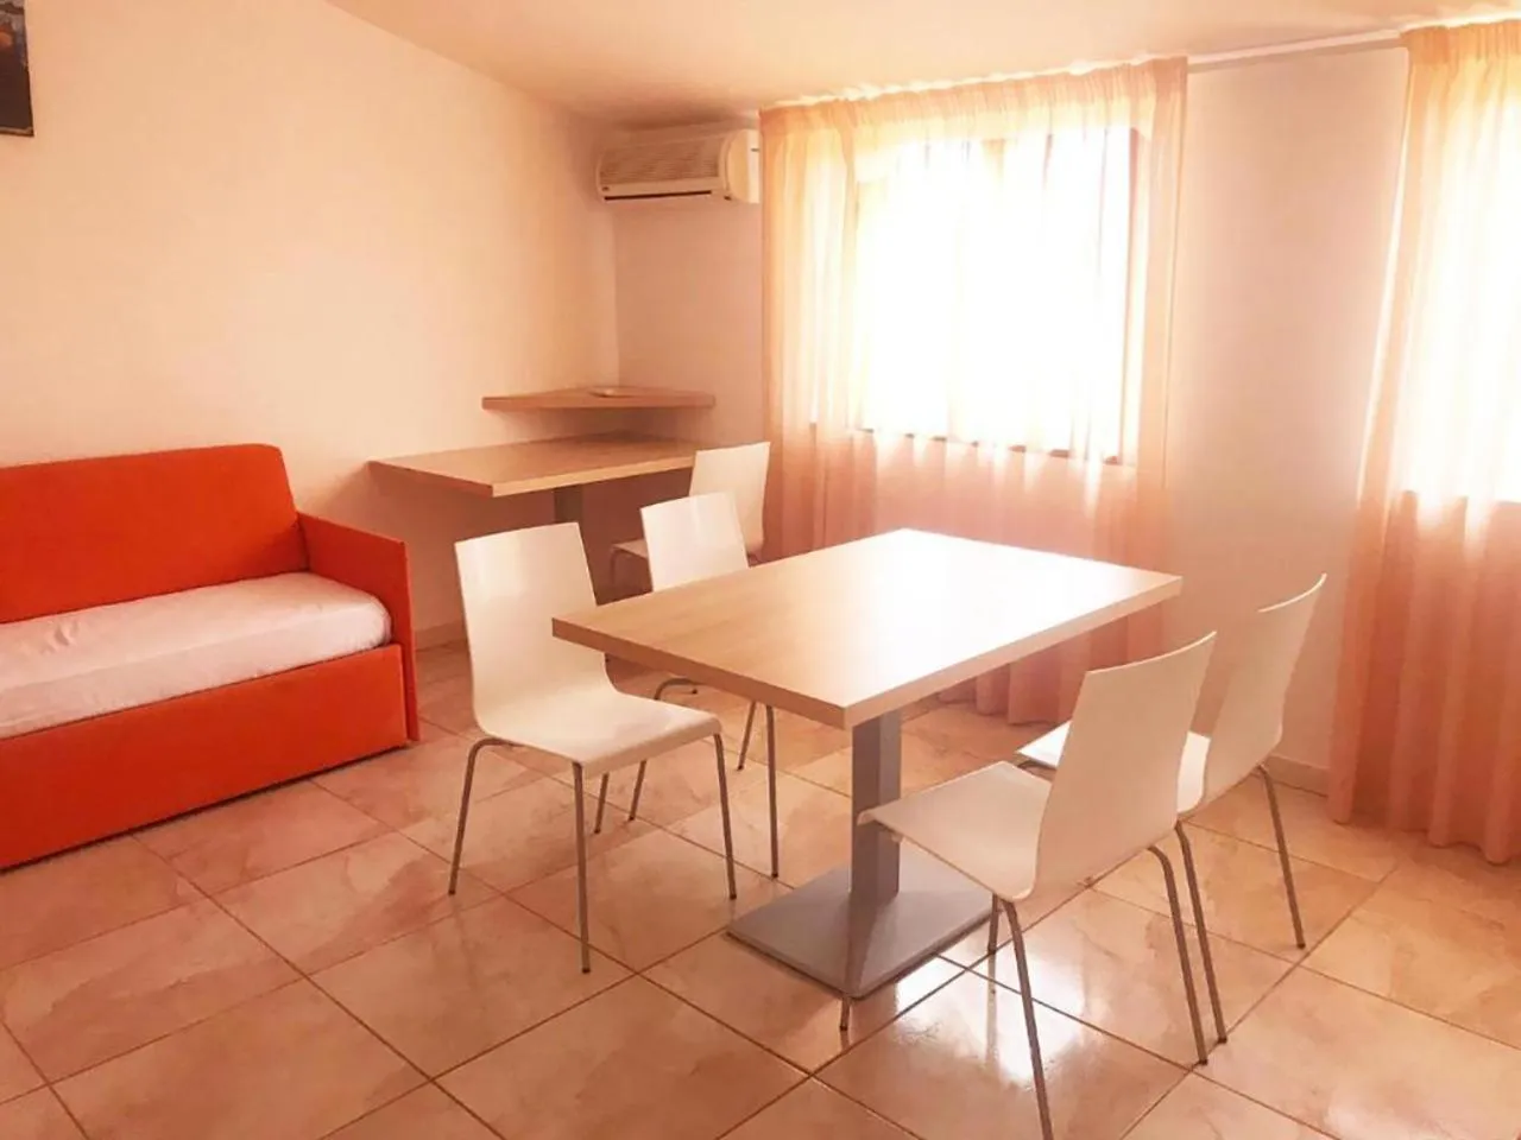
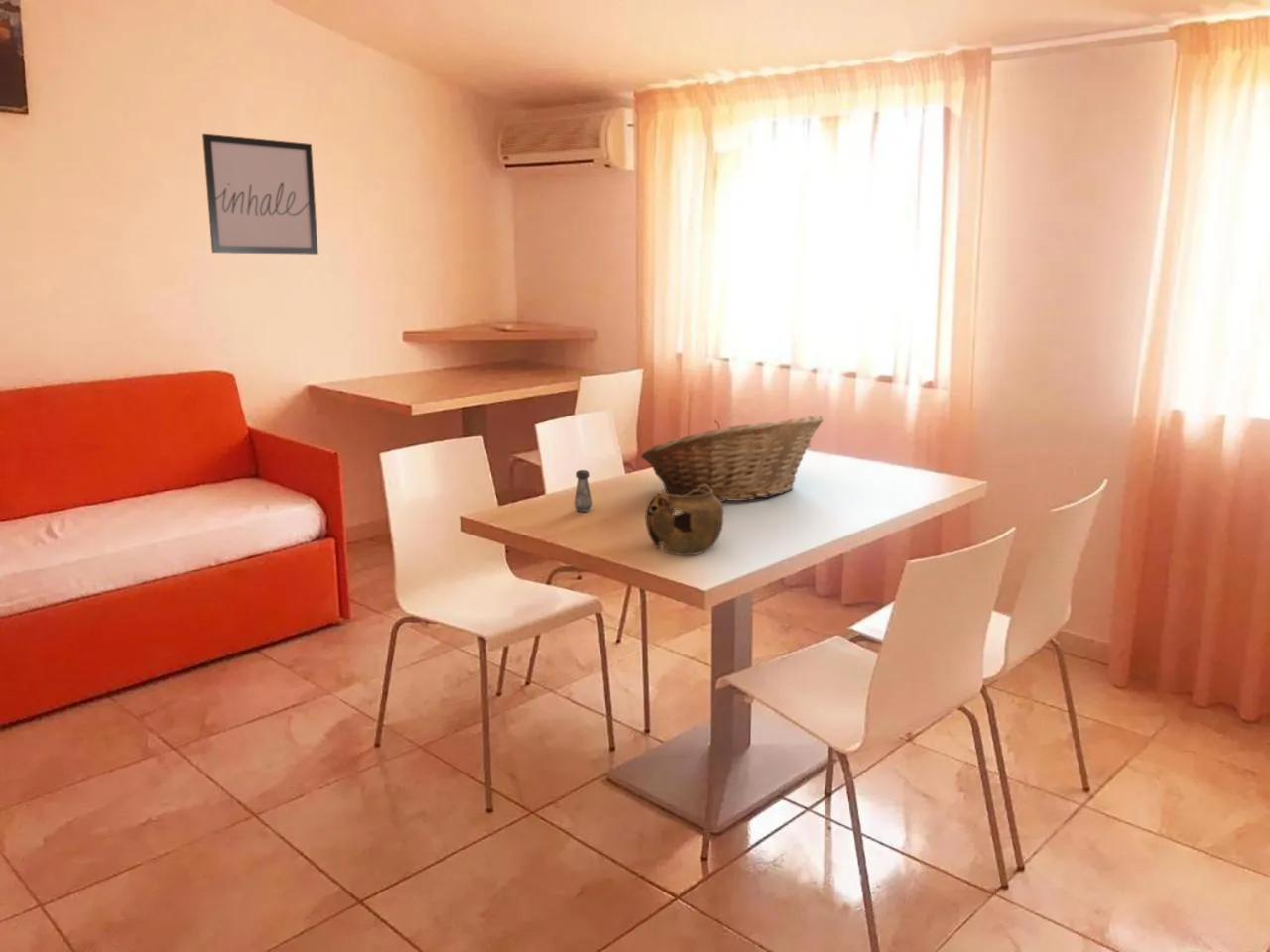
+ teapot [644,484,724,556]
+ salt shaker [573,469,594,513]
+ wall art [201,133,319,256]
+ fruit basket [640,414,825,503]
